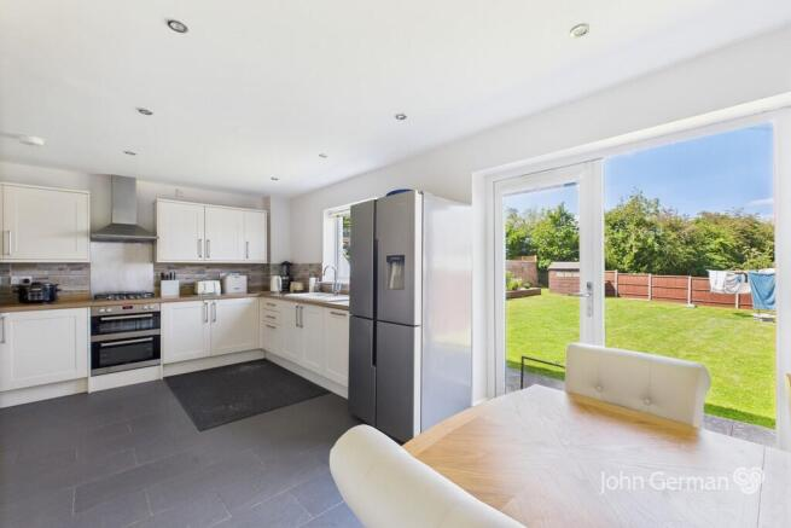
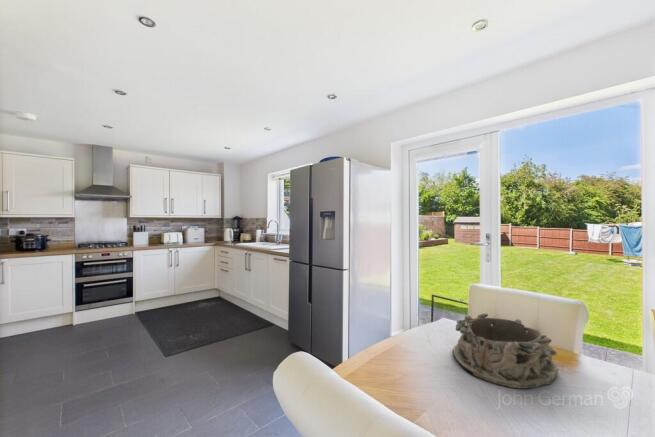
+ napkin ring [451,312,559,390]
